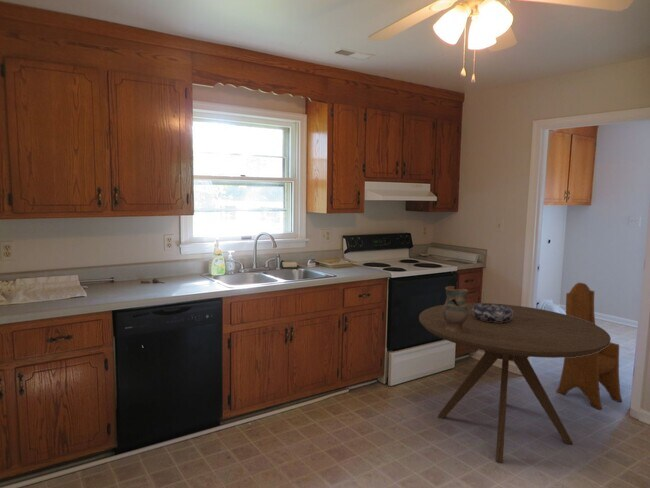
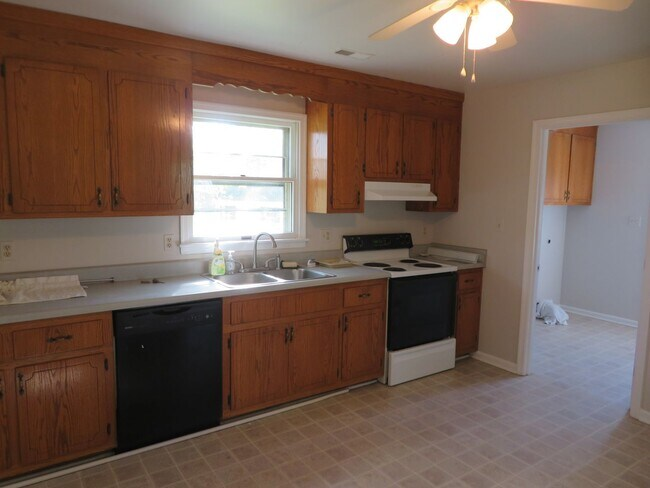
- dining table [418,302,612,464]
- chair [555,282,623,411]
- decorative bowl [472,302,513,323]
- ceramic pitcher [442,285,469,332]
